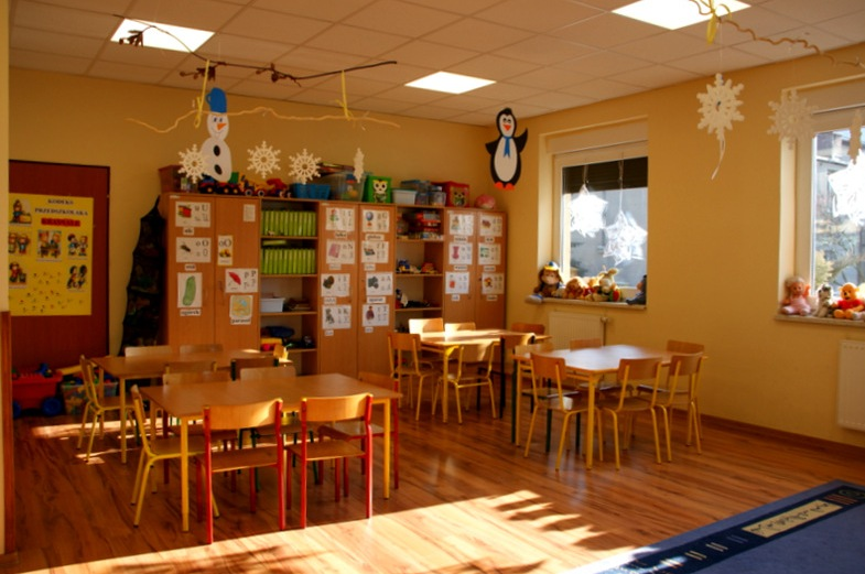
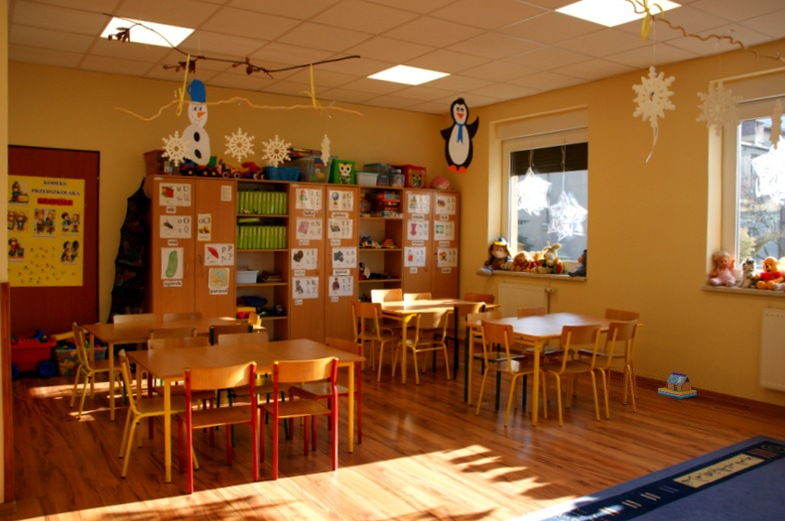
+ toy house [657,371,697,400]
